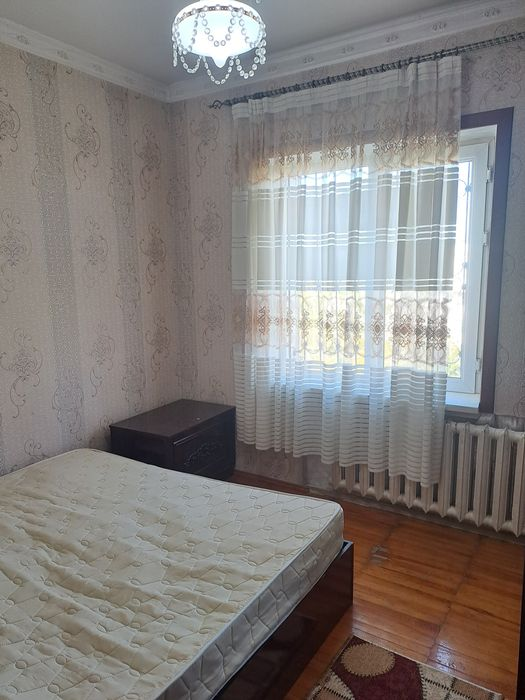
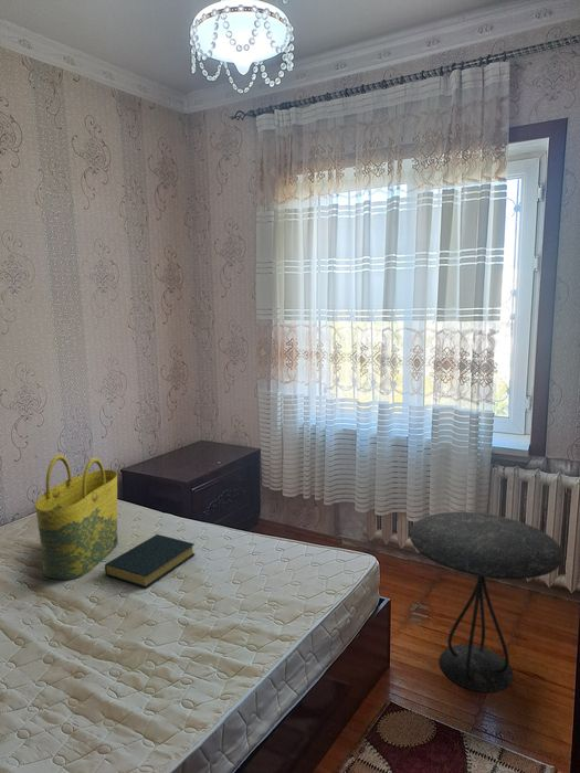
+ side table [409,510,565,693]
+ tote bag [34,454,119,581]
+ hardback book [104,533,197,589]
